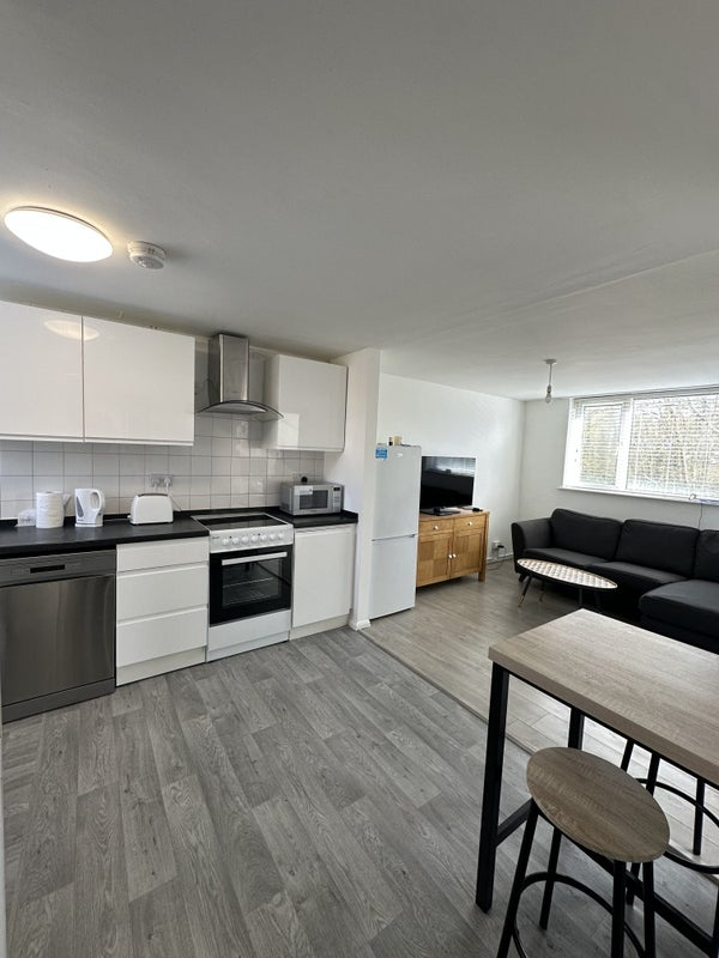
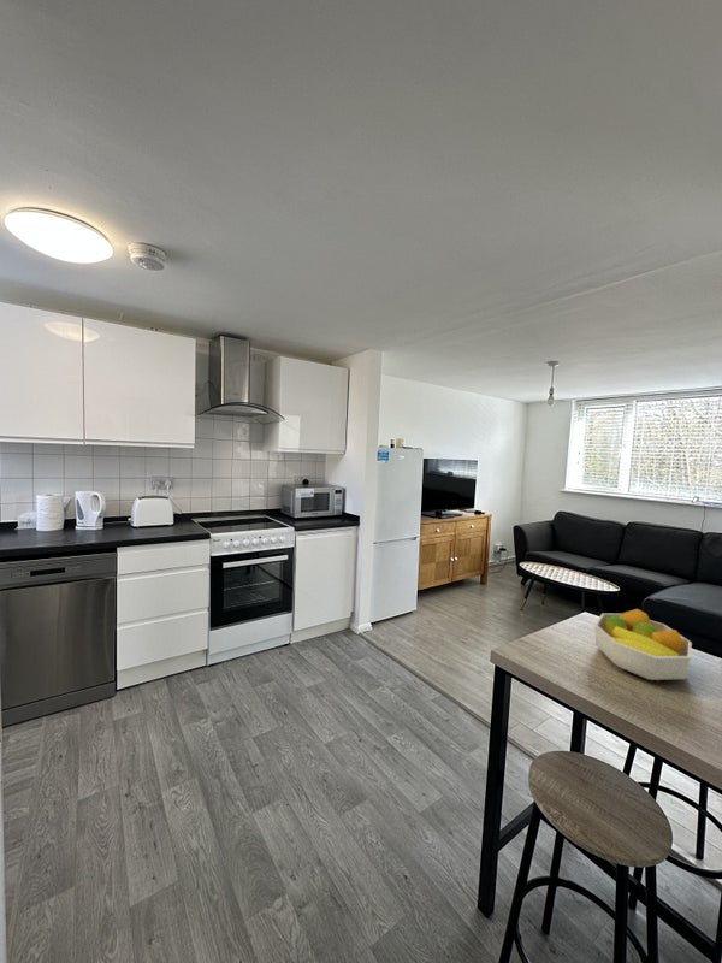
+ fruit bowl [593,608,693,681]
